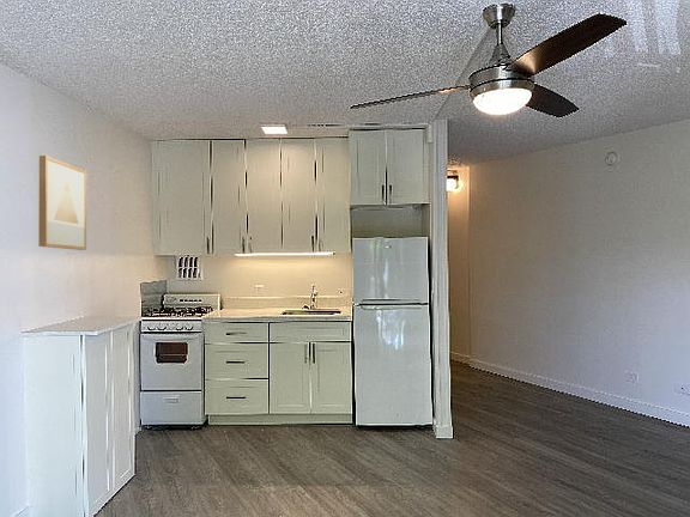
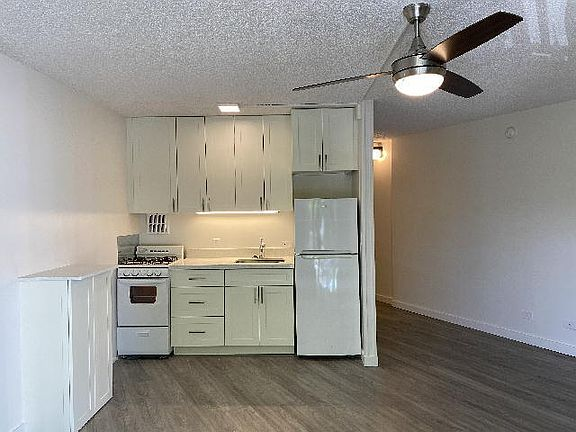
- wall art [37,154,87,251]
